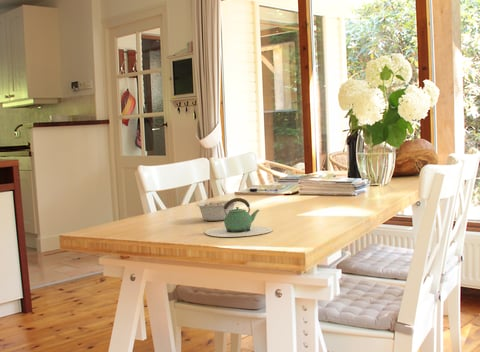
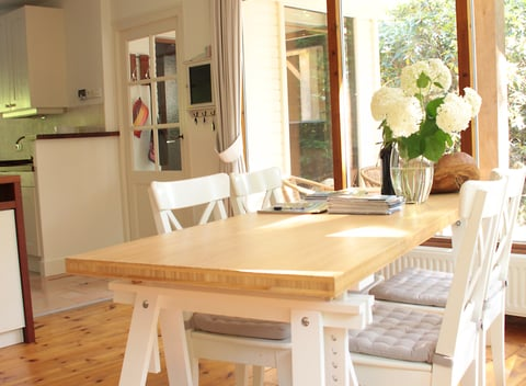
- teapot [204,197,273,238]
- legume [195,196,244,222]
